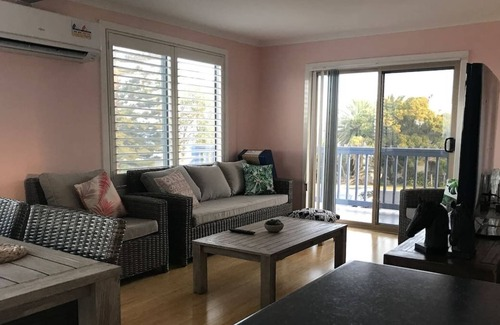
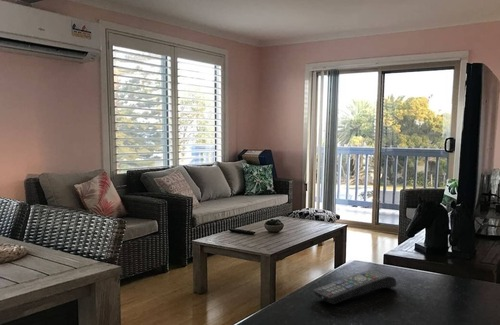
+ remote control [312,269,397,305]
